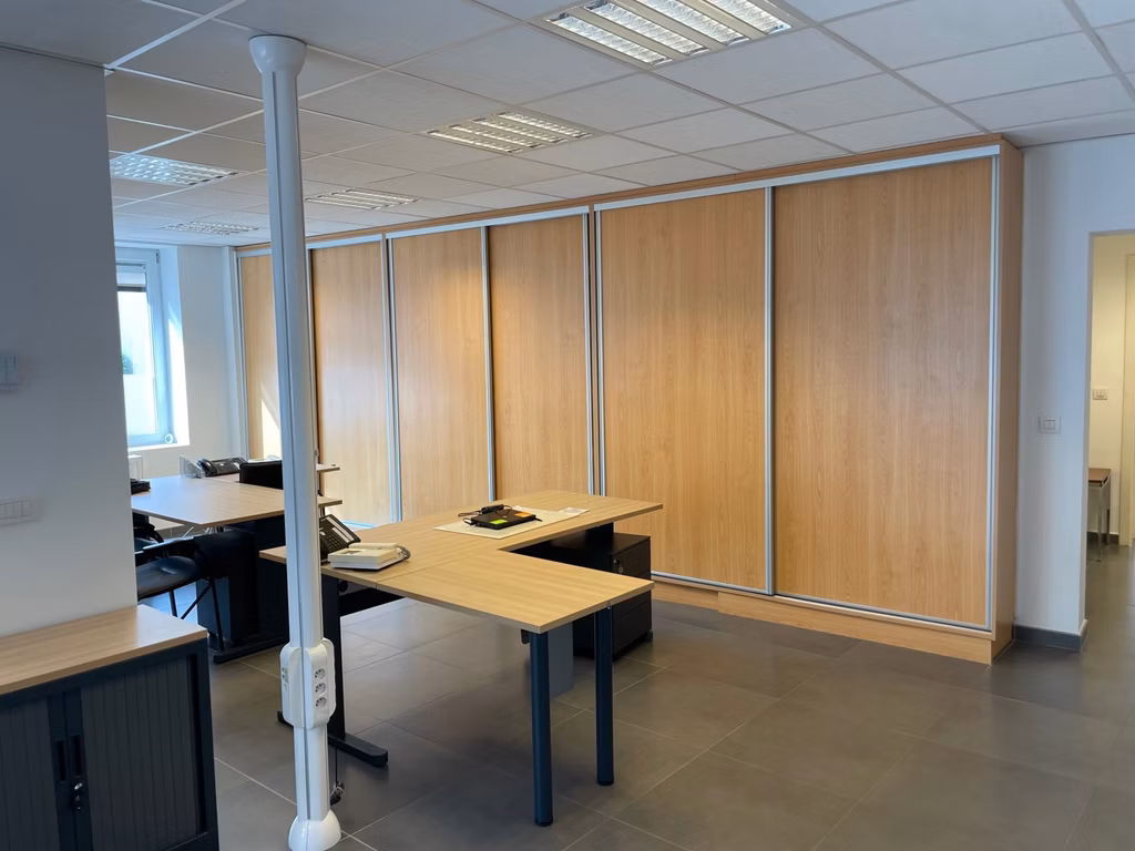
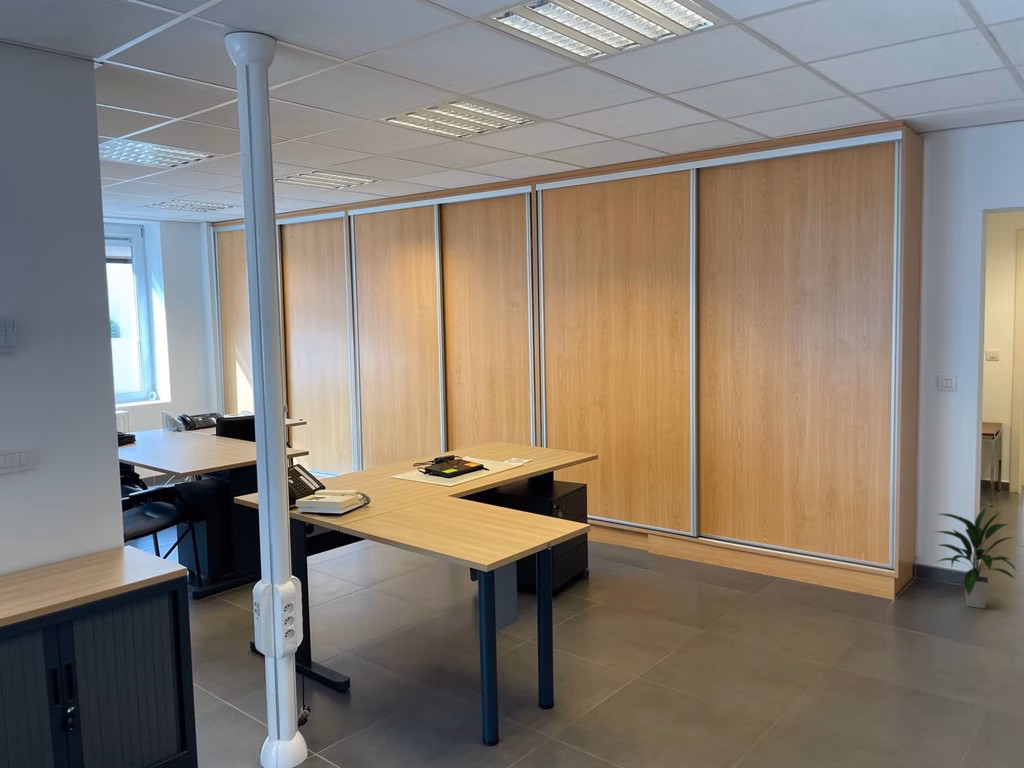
+ indoor plant [932,505,1018,609]
